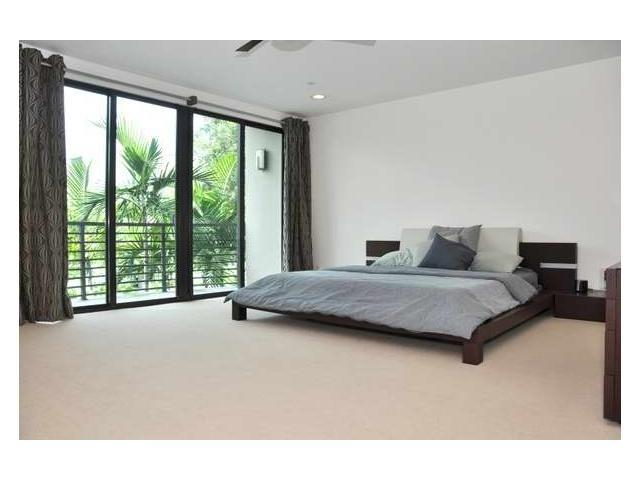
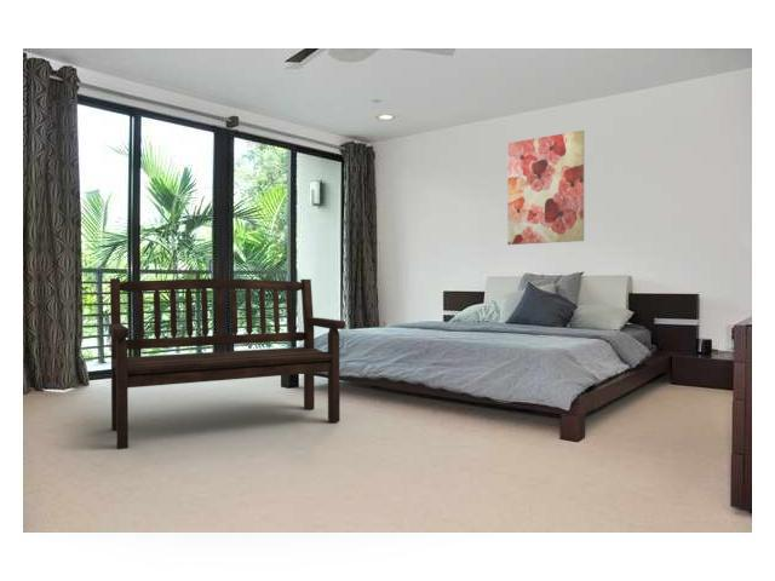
+ wall art [506,130,585,246]
+ bench [108,277,346,450]
